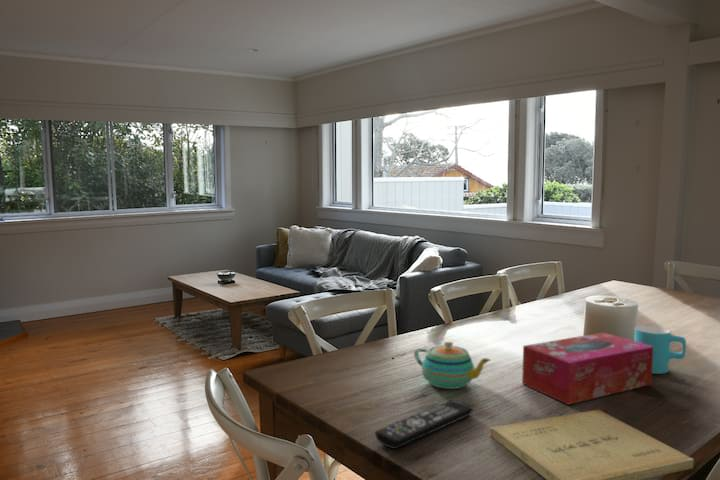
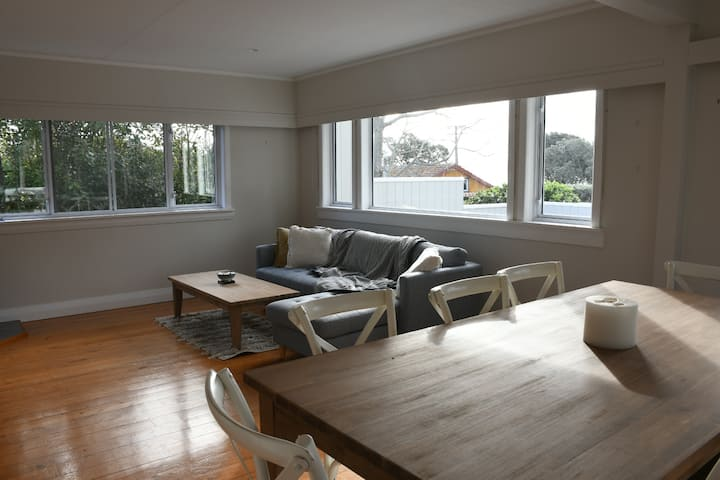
- teapot [413,341,492,390]
- tissue box [521,331,653,405]
- cup [633,325,687,375]
- remote control [374,399,474,450]
- book [489,409,695,480]
